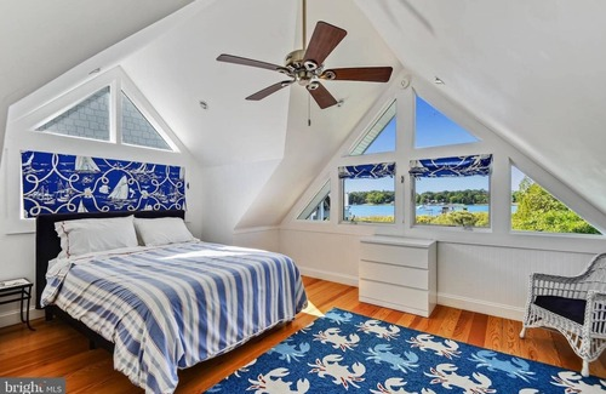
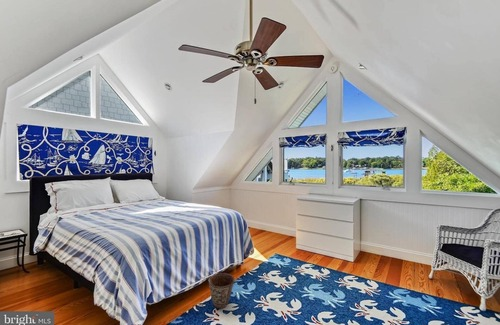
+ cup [208,272,235,309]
